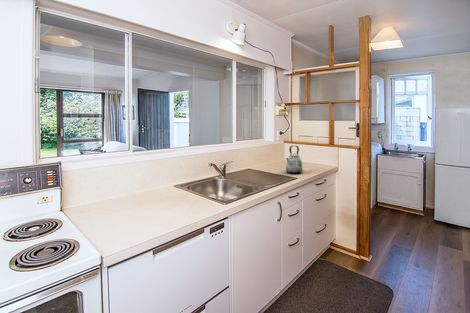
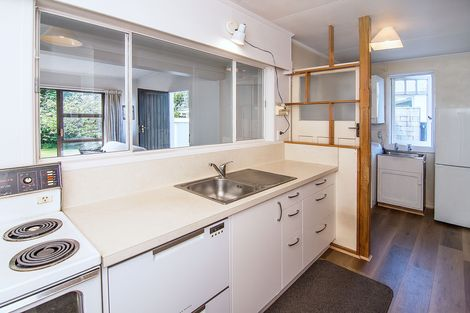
- kettle [285,145,304,174]
